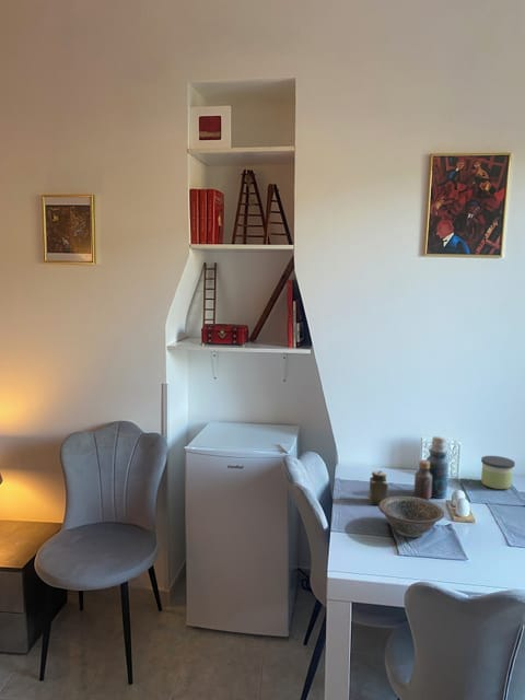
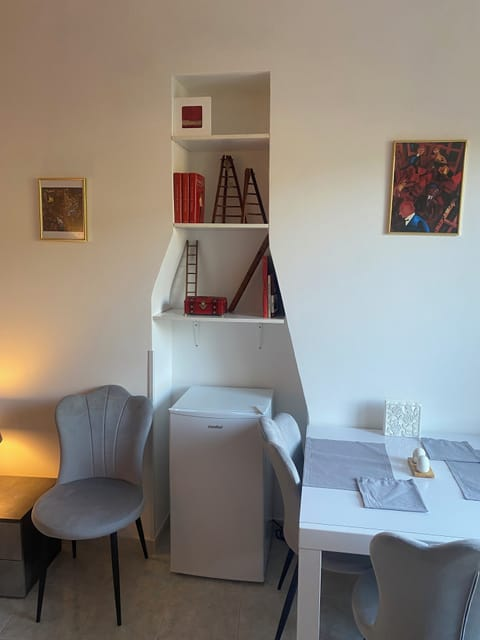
- bottle [412,435,450,501]
- salt shaker [368,469,389,506]
- decorative bowl [377,495,445,538]
- candle [480,455,516,490]
